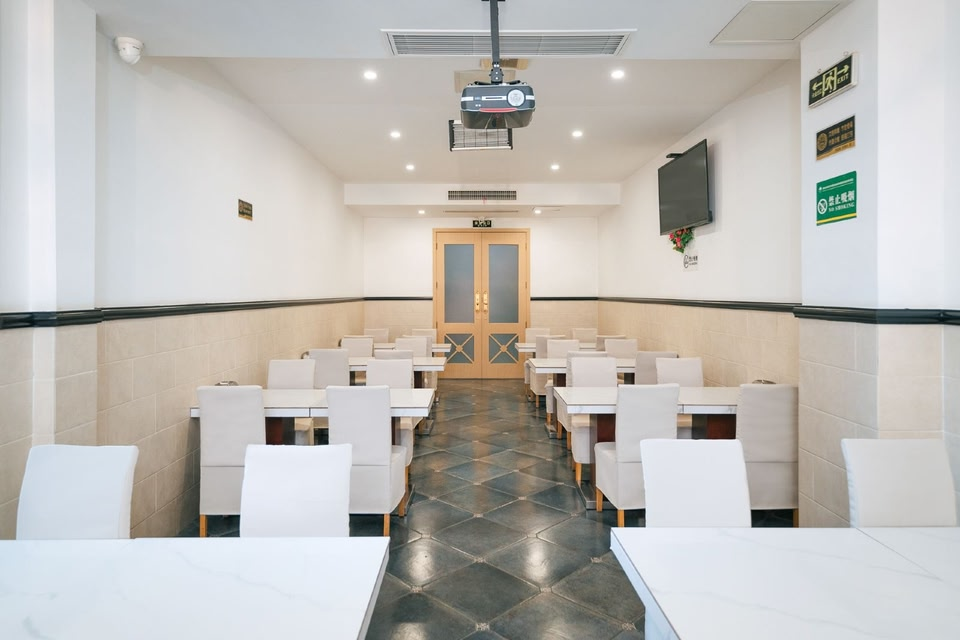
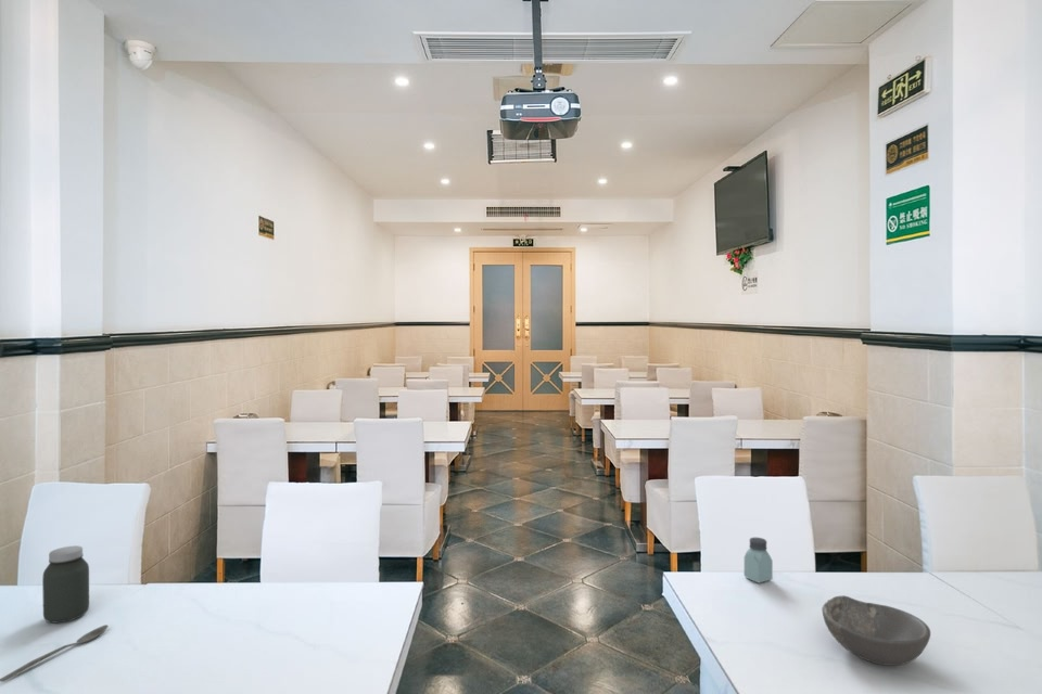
+ spoon [0,624,109,683]
+ jar [41,544,90,624]
+ bowl [821,594,931,667]
+ saltshaker [744,537,774,583]
